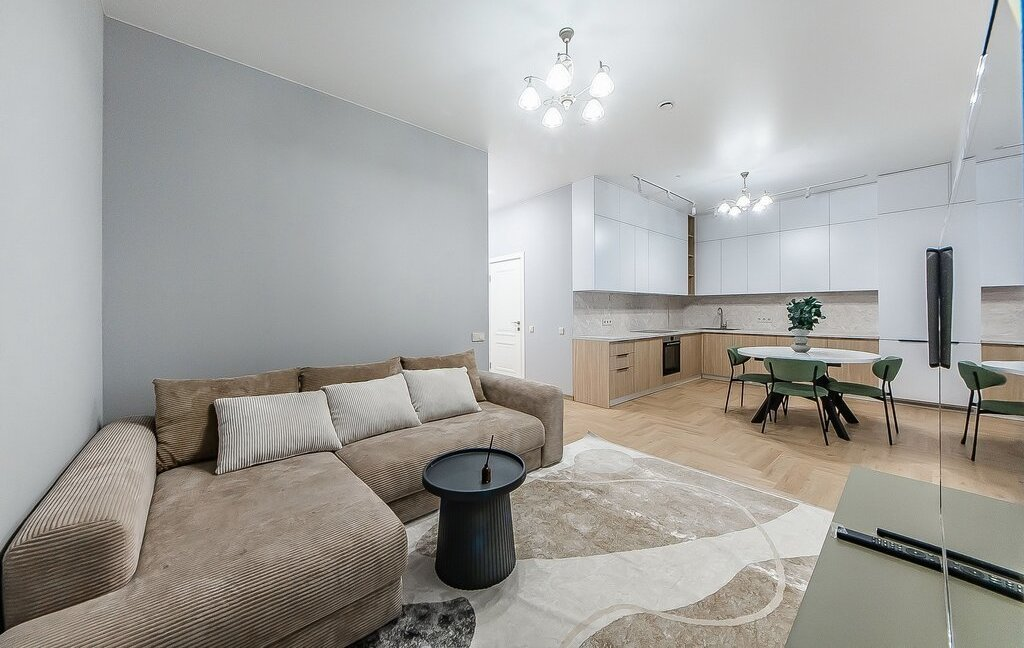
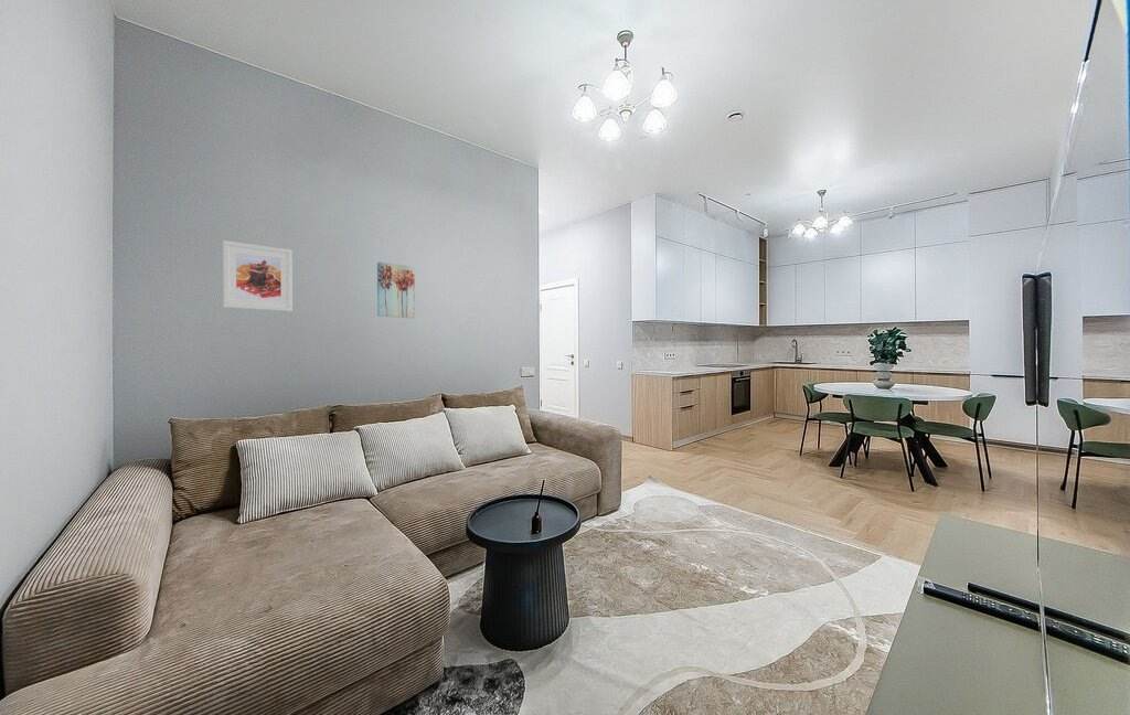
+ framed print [222,239,294,312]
+ wall art [376,260,416,319]
